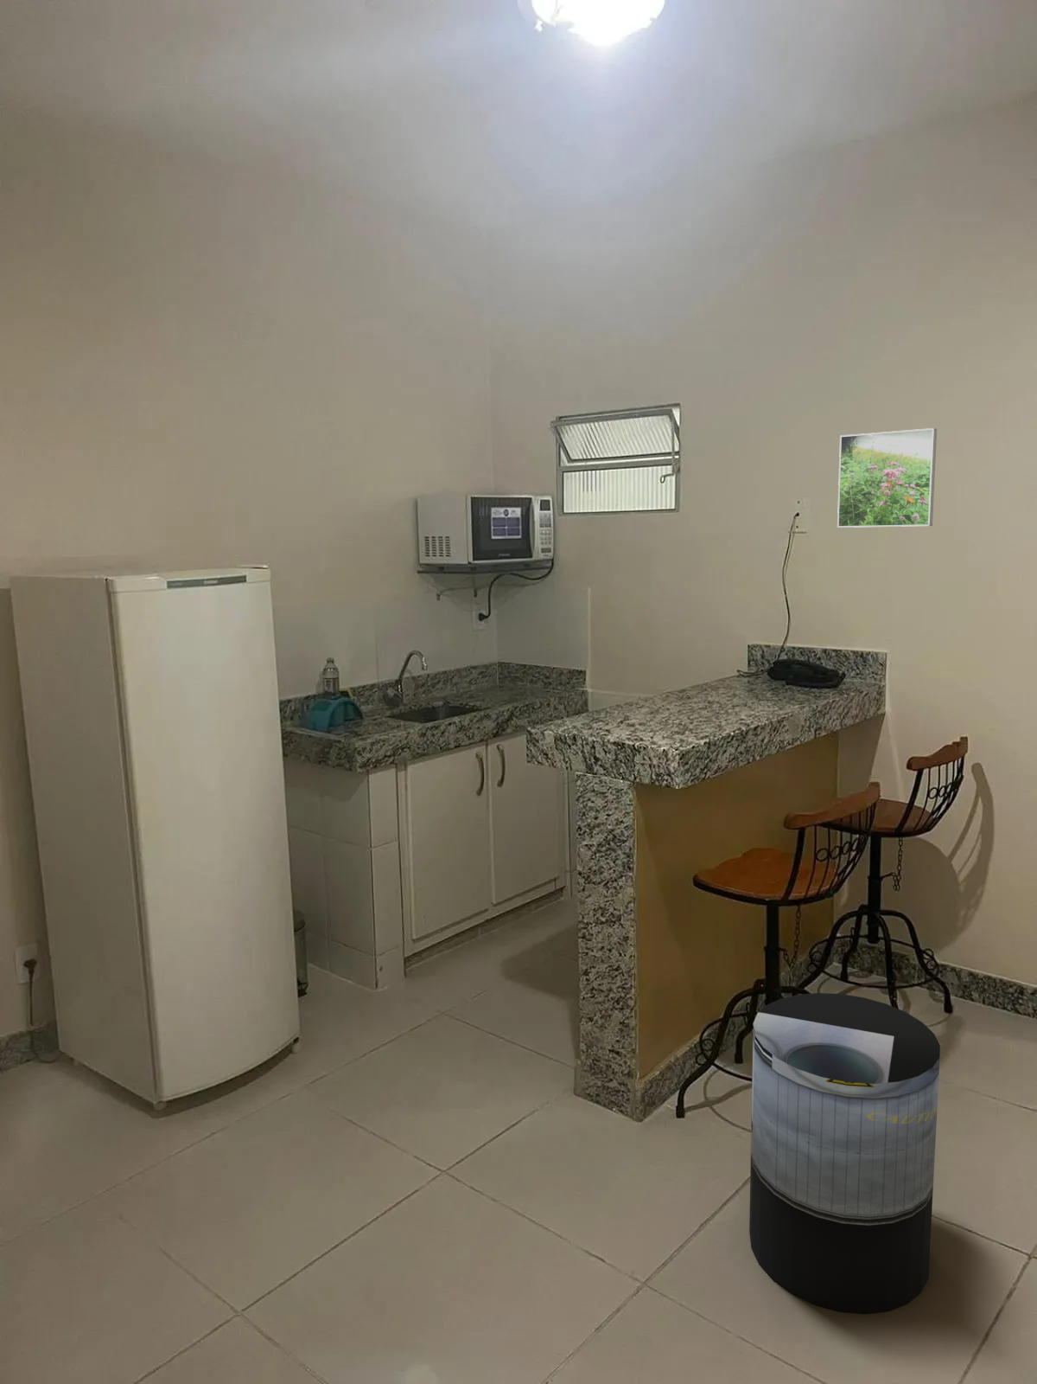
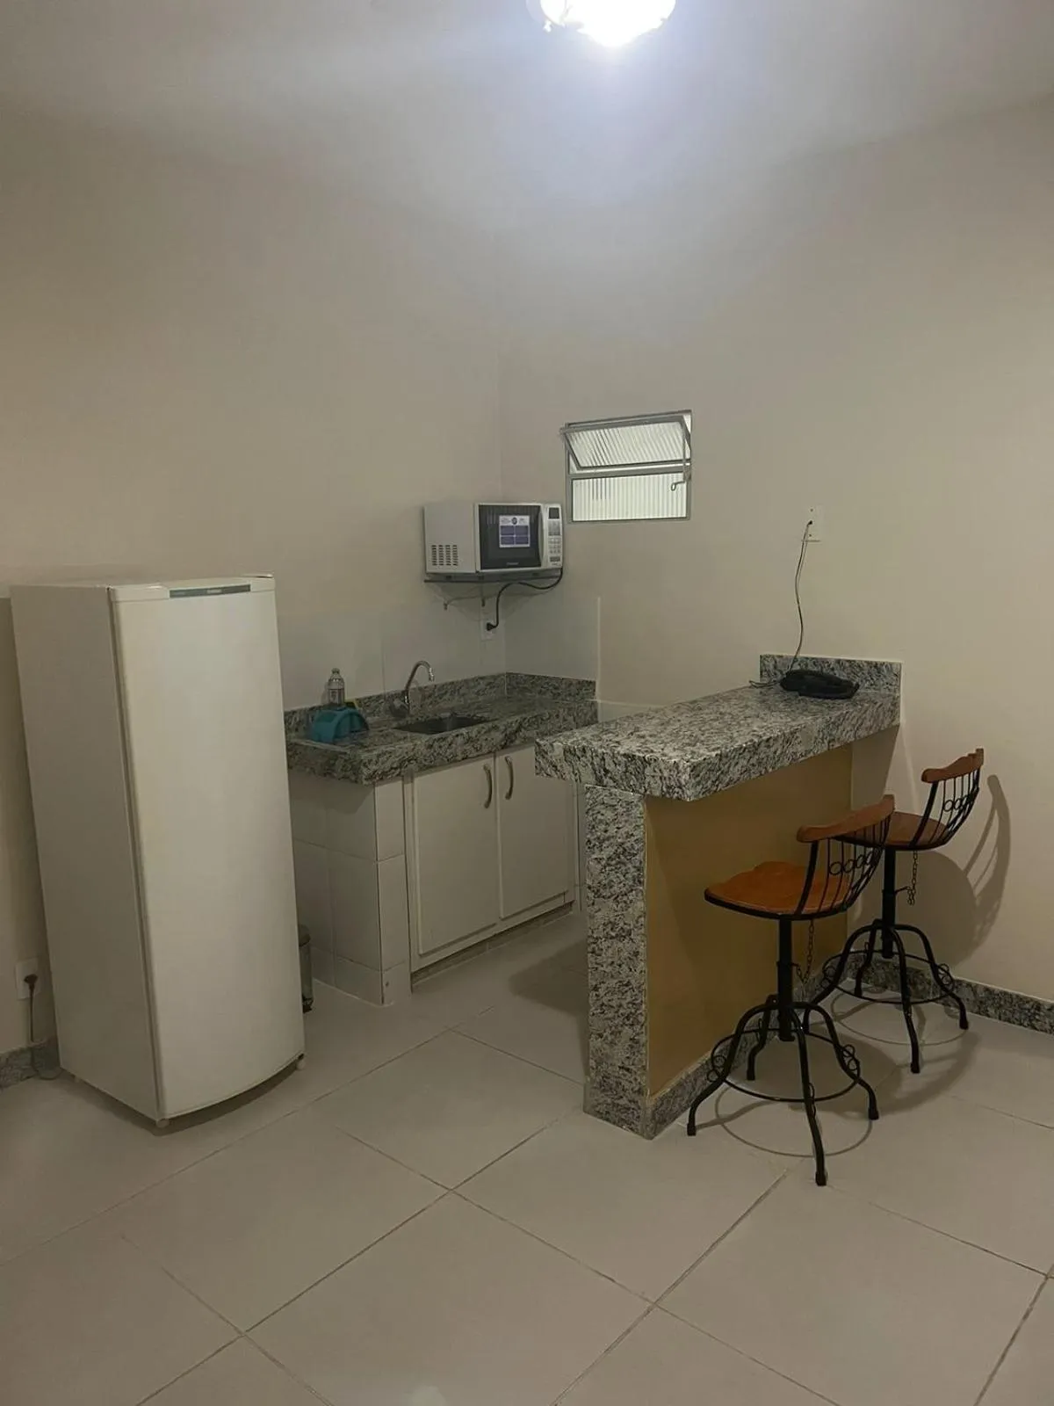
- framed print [837,427,938,529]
- trash can [748,992,941,1315]
